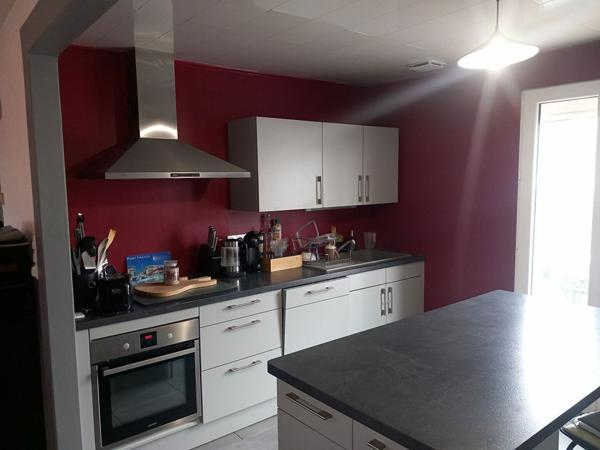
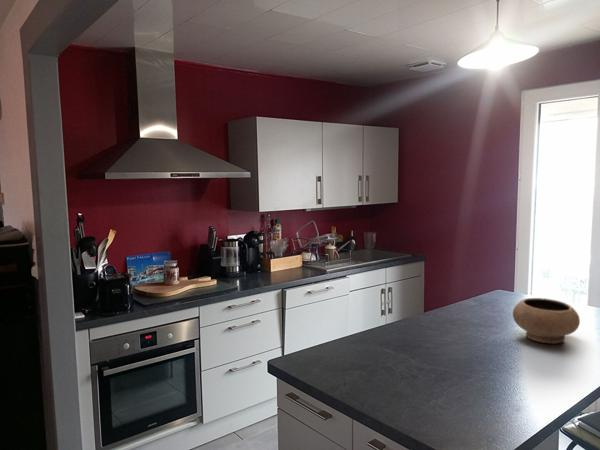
+ bowl [512,297,581,344]
